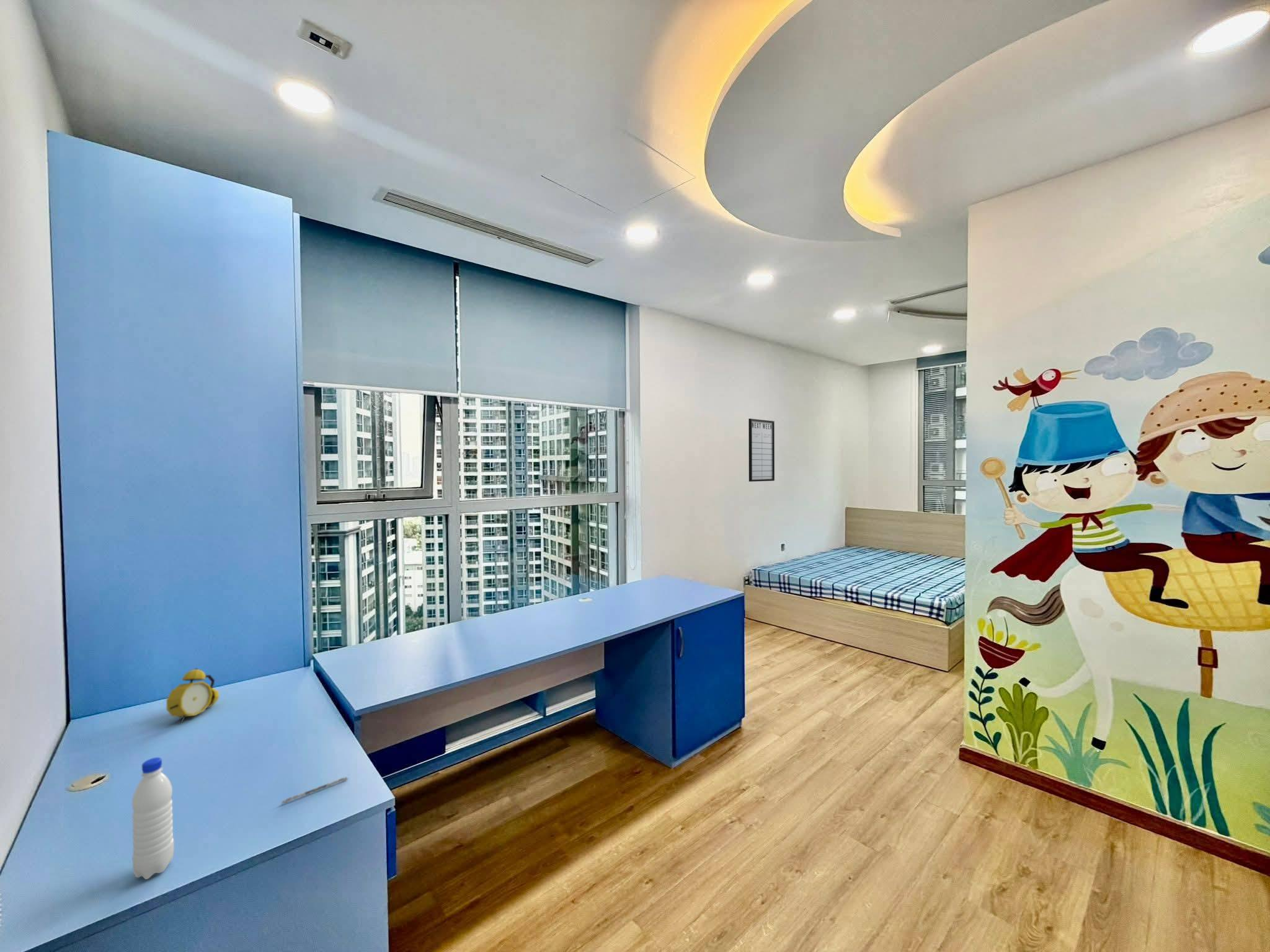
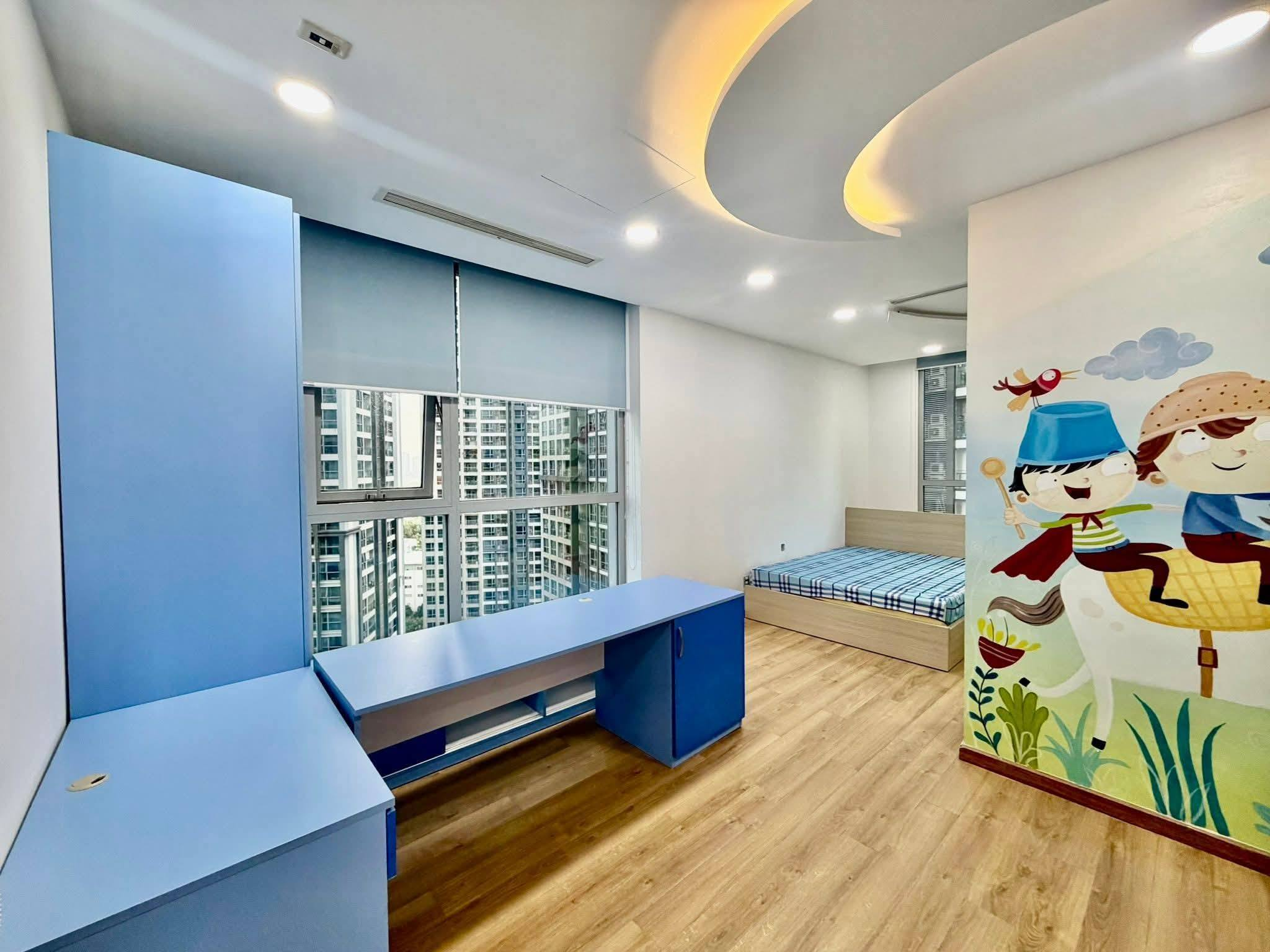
- water bottle [131,757,175,880]
- writing board [748,418,775,482]
- pen [281,776,349,804]
- alarm clock [166,668,220,724]
